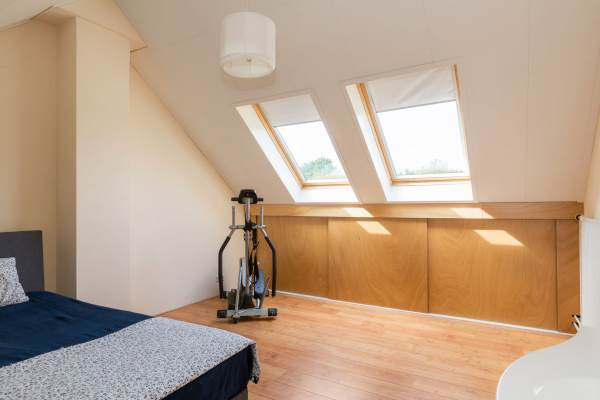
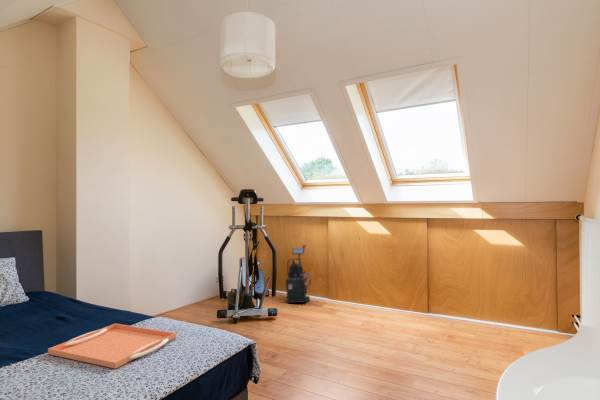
+ serving tray [47,323,177,370]
+ vacuum cleaner [285,244,312,304]
